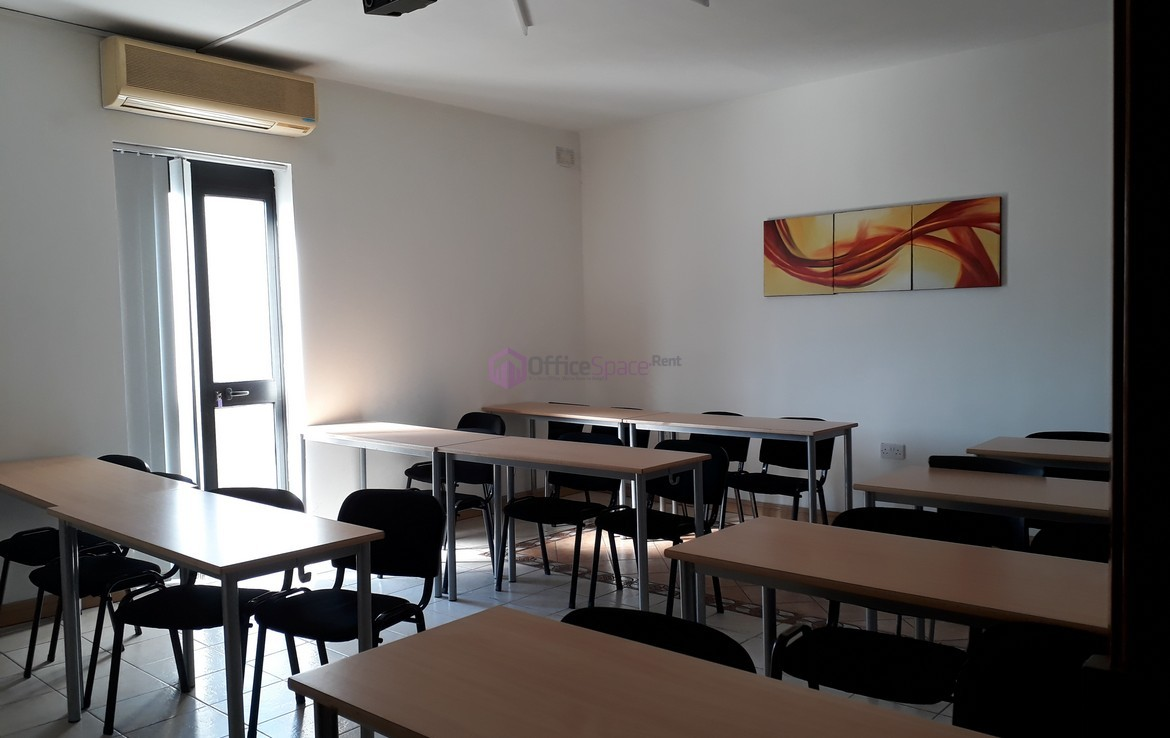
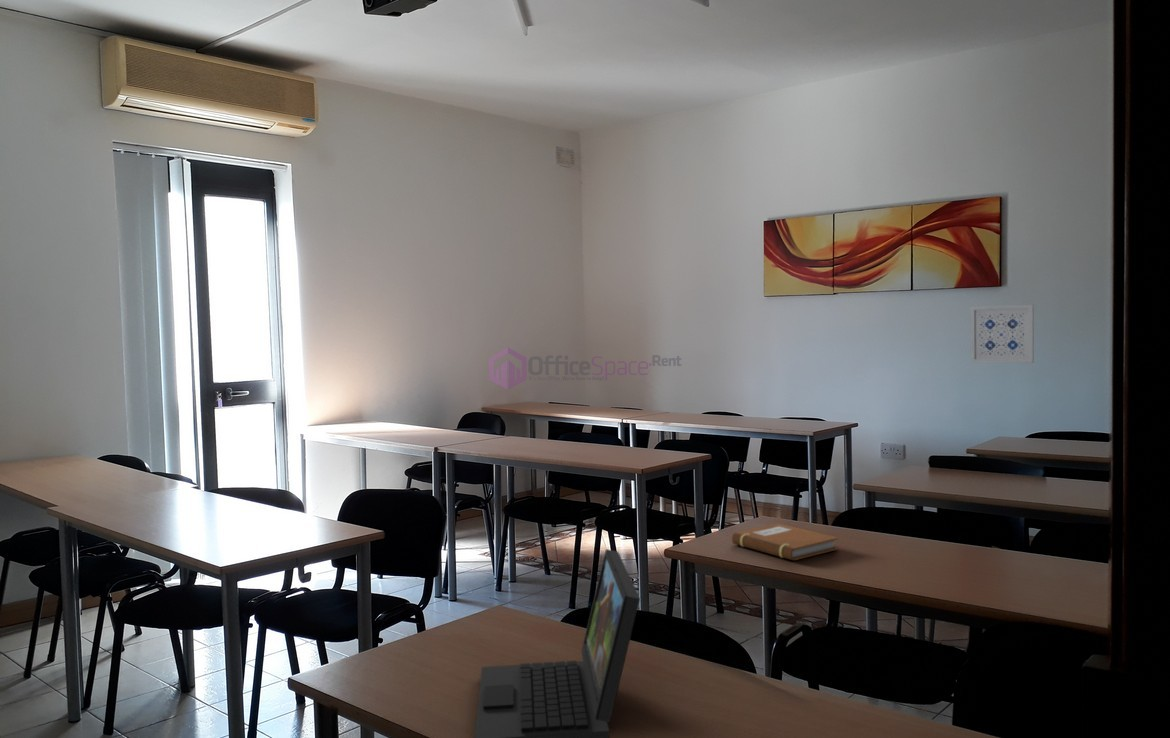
+ laptop [473,548,641,738]
+ notebook [731,522,839,561]
+ wall art [970,304,1035,364]
